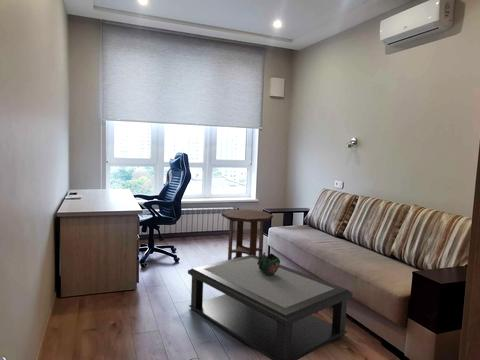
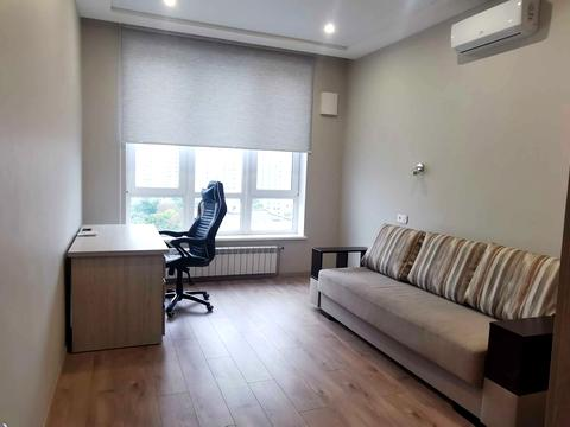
- side table [221,208,274,260]
- coffee table [187,255,354,360]
- decorative bowl [257,251,281,275]
